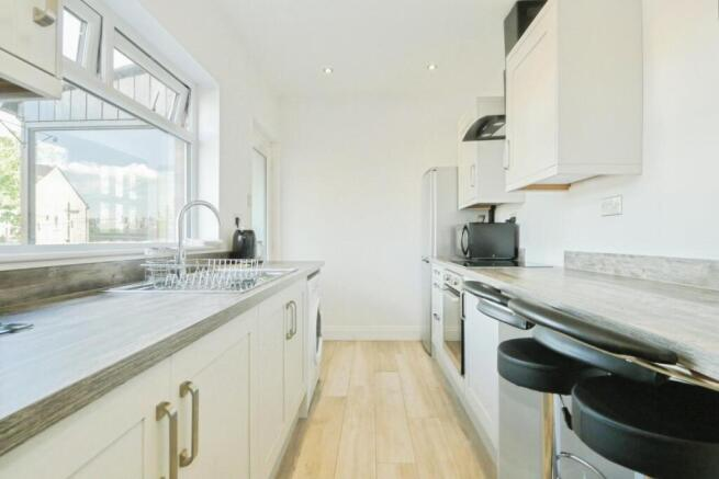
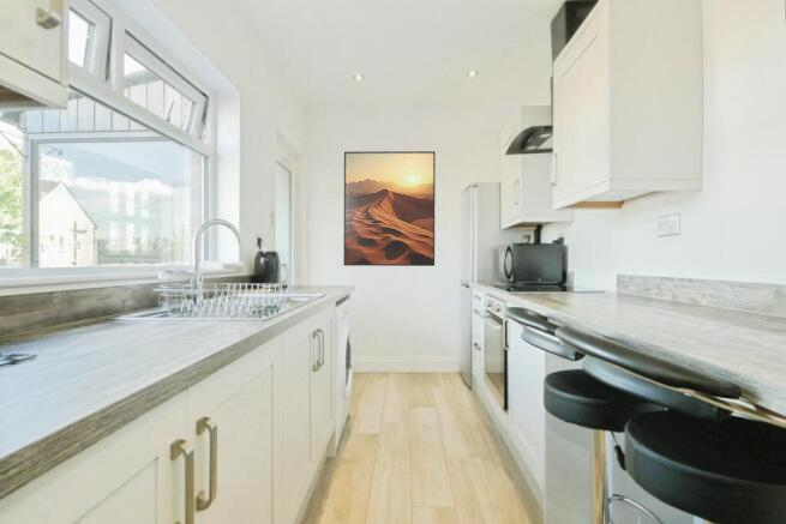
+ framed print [342,150,437,267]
